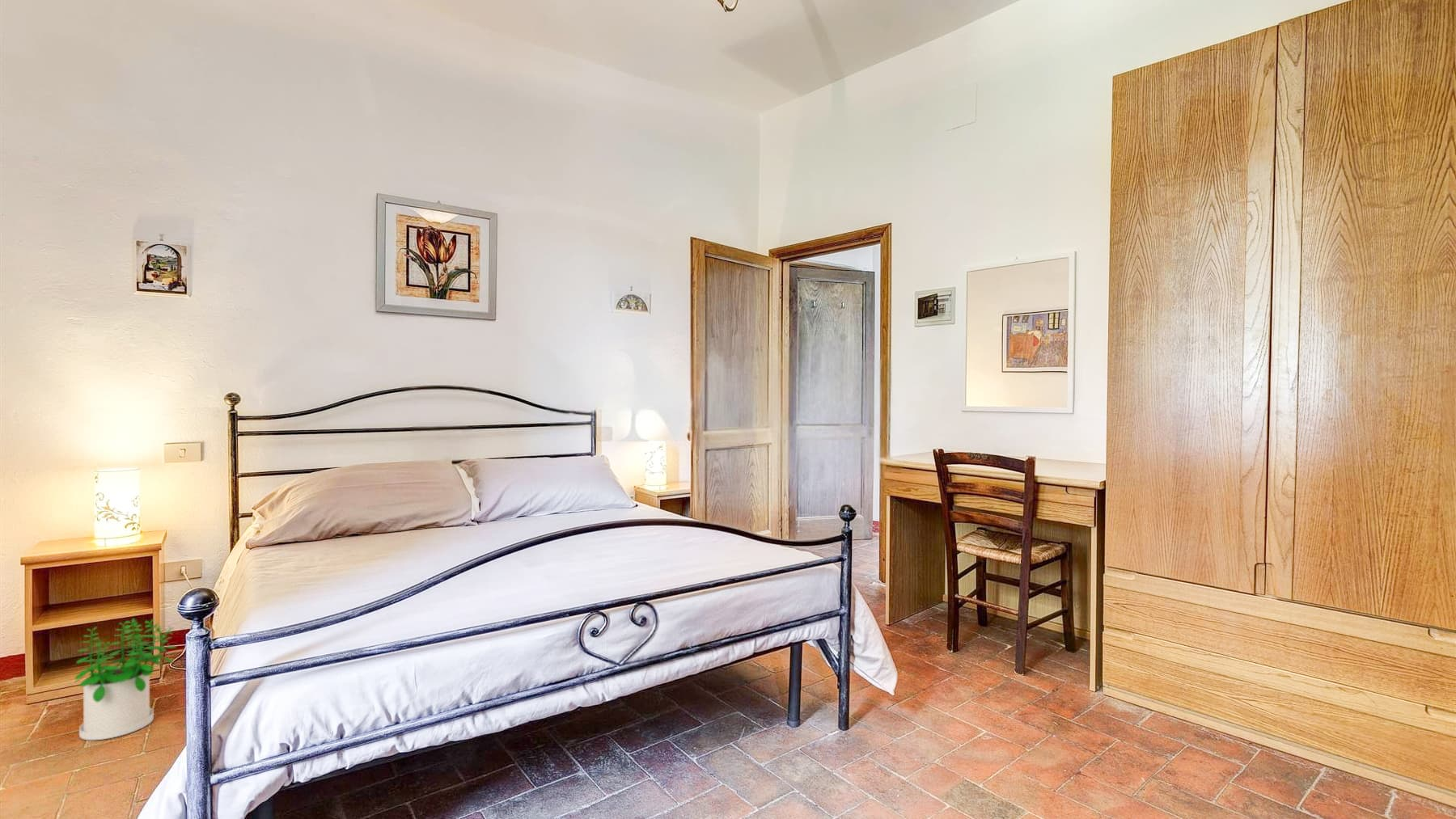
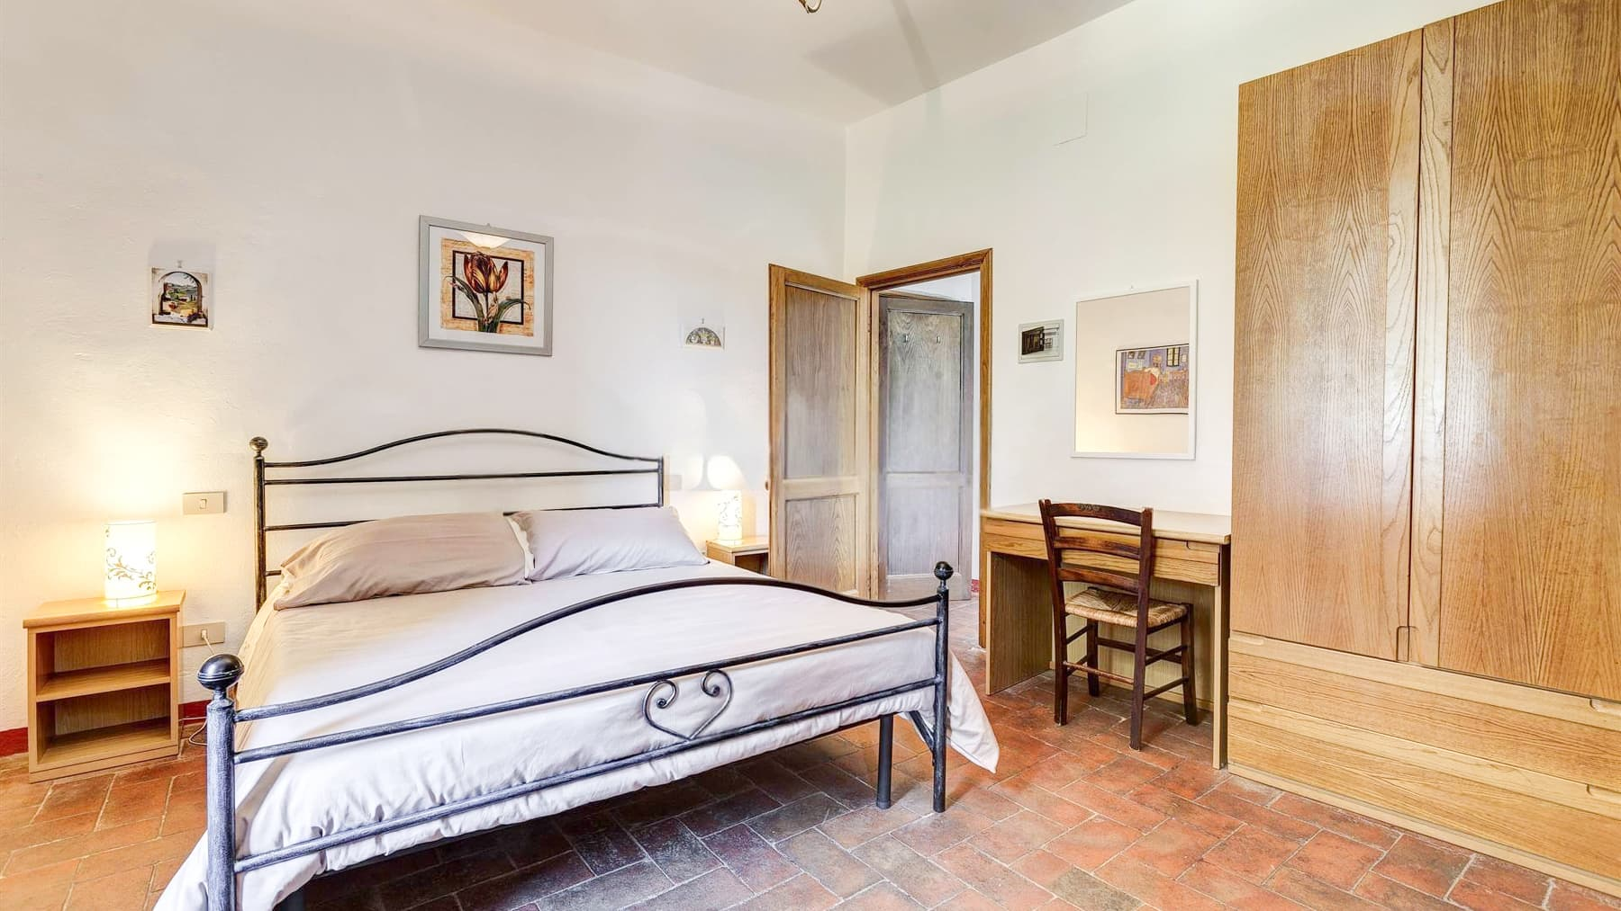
- potted plant [74,618,176,741]
